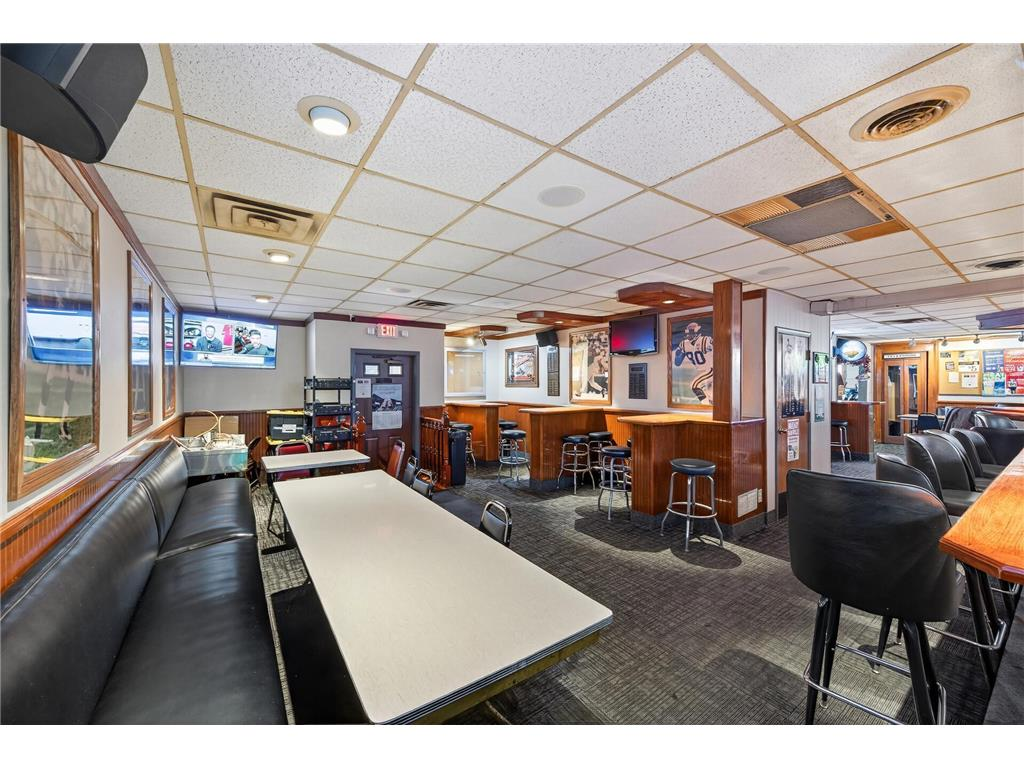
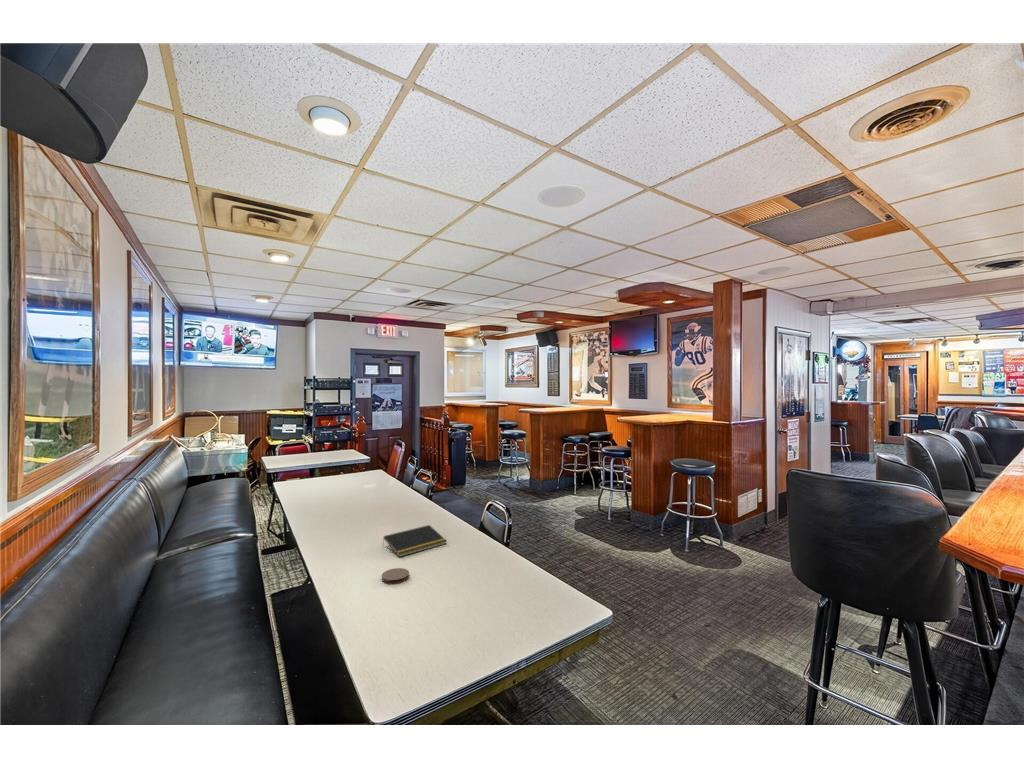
+ coaster [381,567,410,585]
+ notepad [381,524,448,558]
